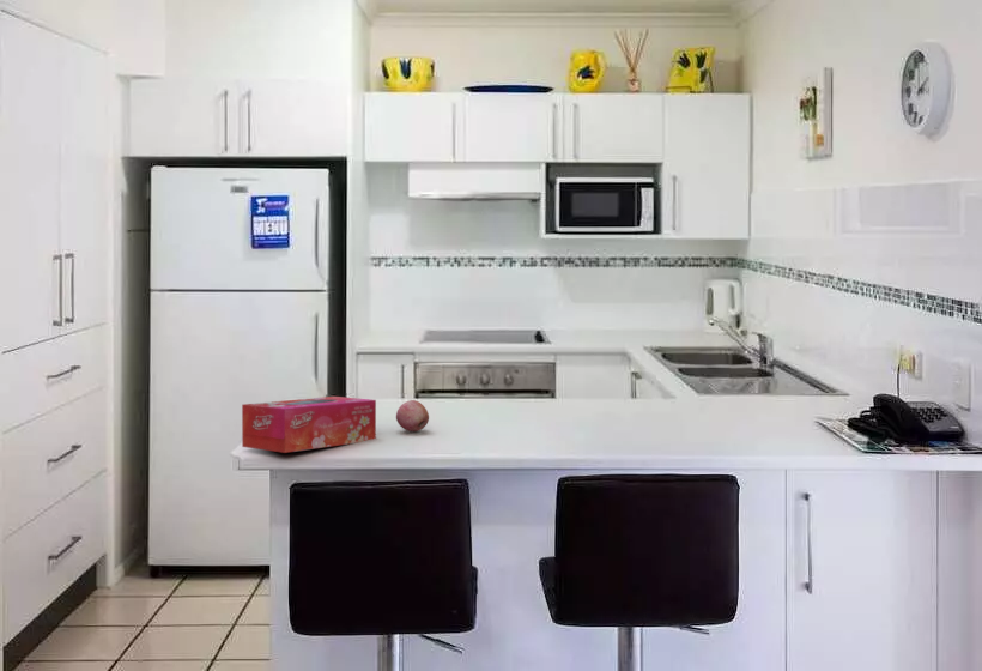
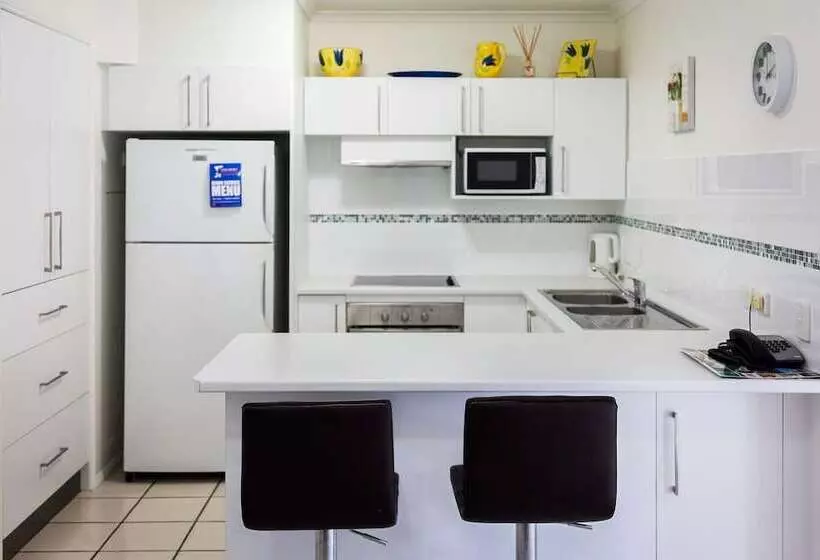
- fruit [395,399,430,433]
- tissue box [241,395,377,454]
